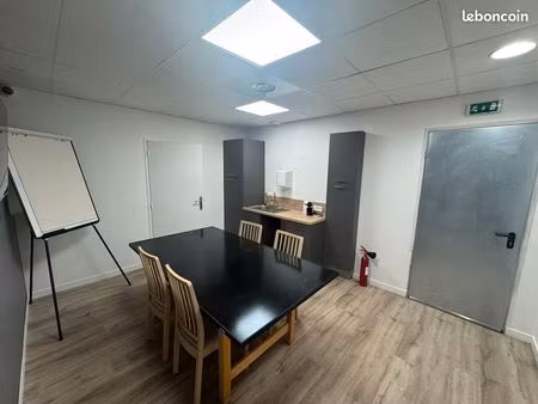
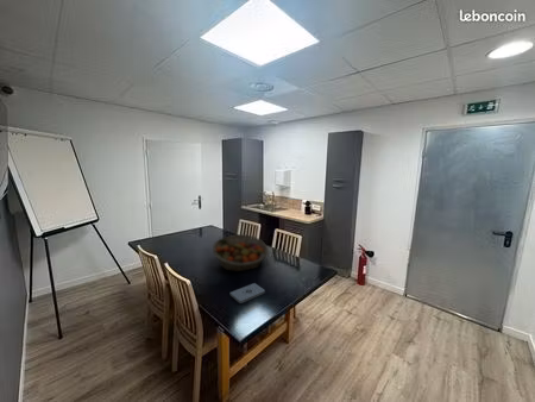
+ notepad [229,282,266,304]
+ fruit basket [212,233,270,272]
